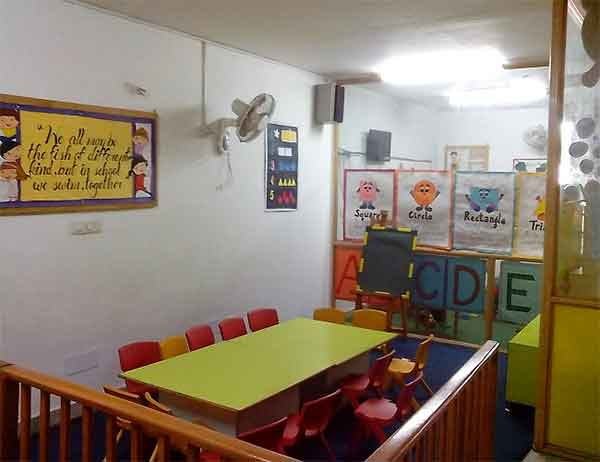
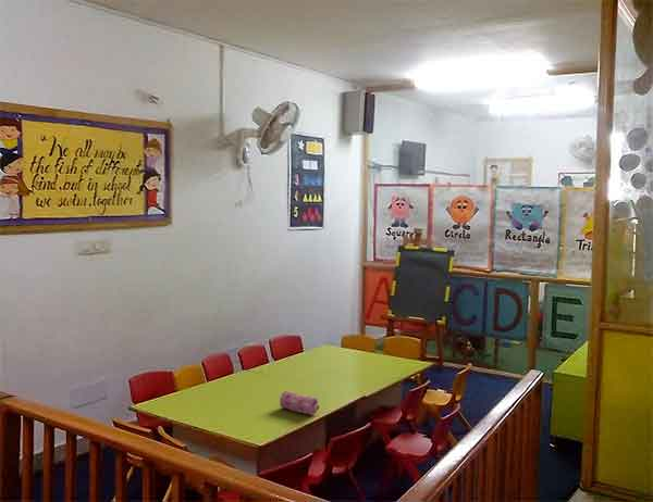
+ pencil case [279,390,320,416]
